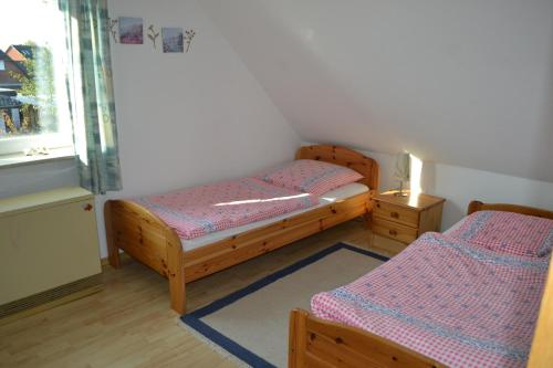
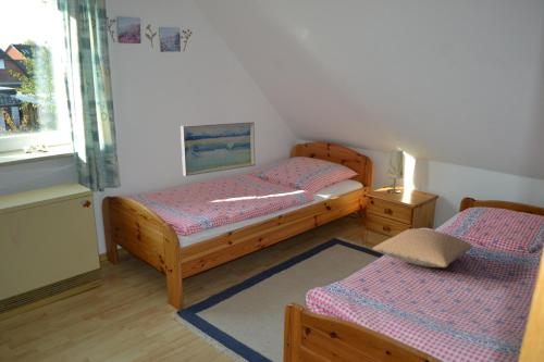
+ pillow [371,227,473,269]
+ wall art [180,121,256,177]
